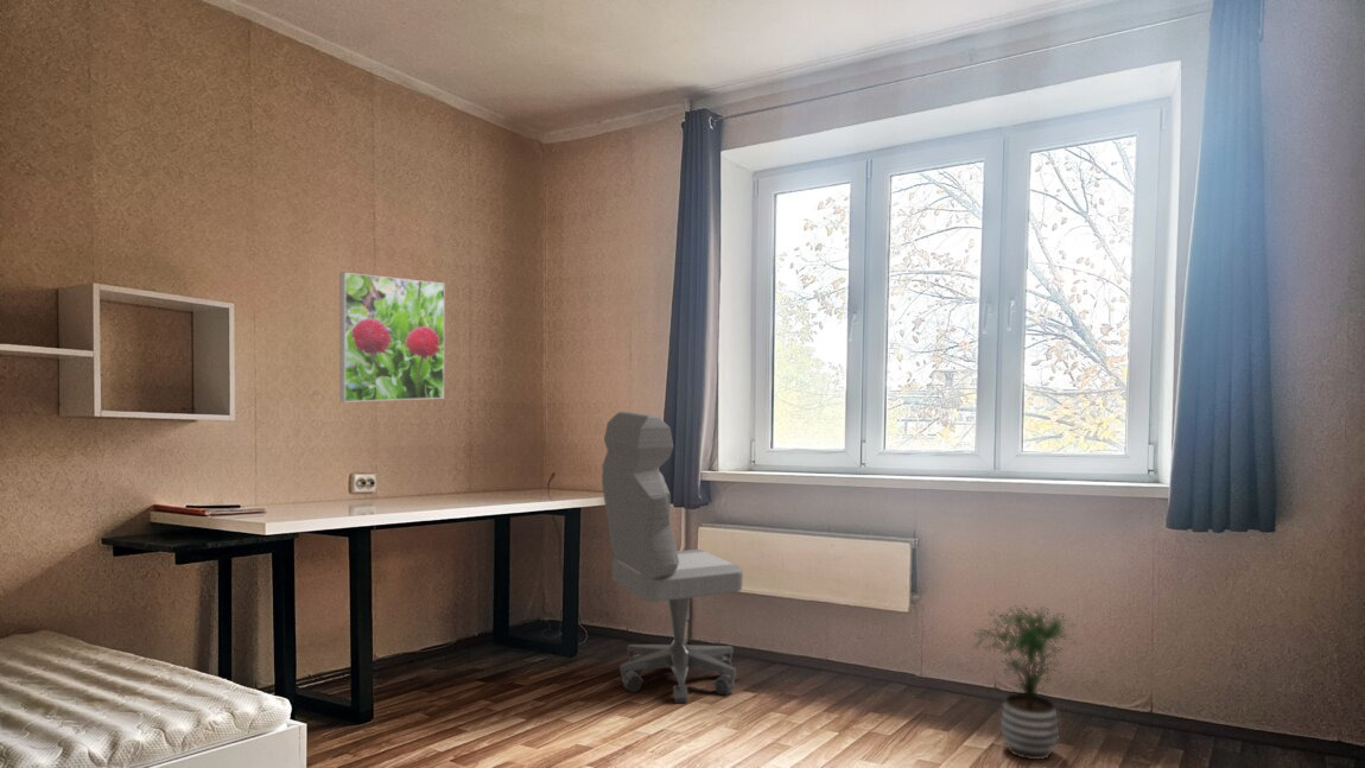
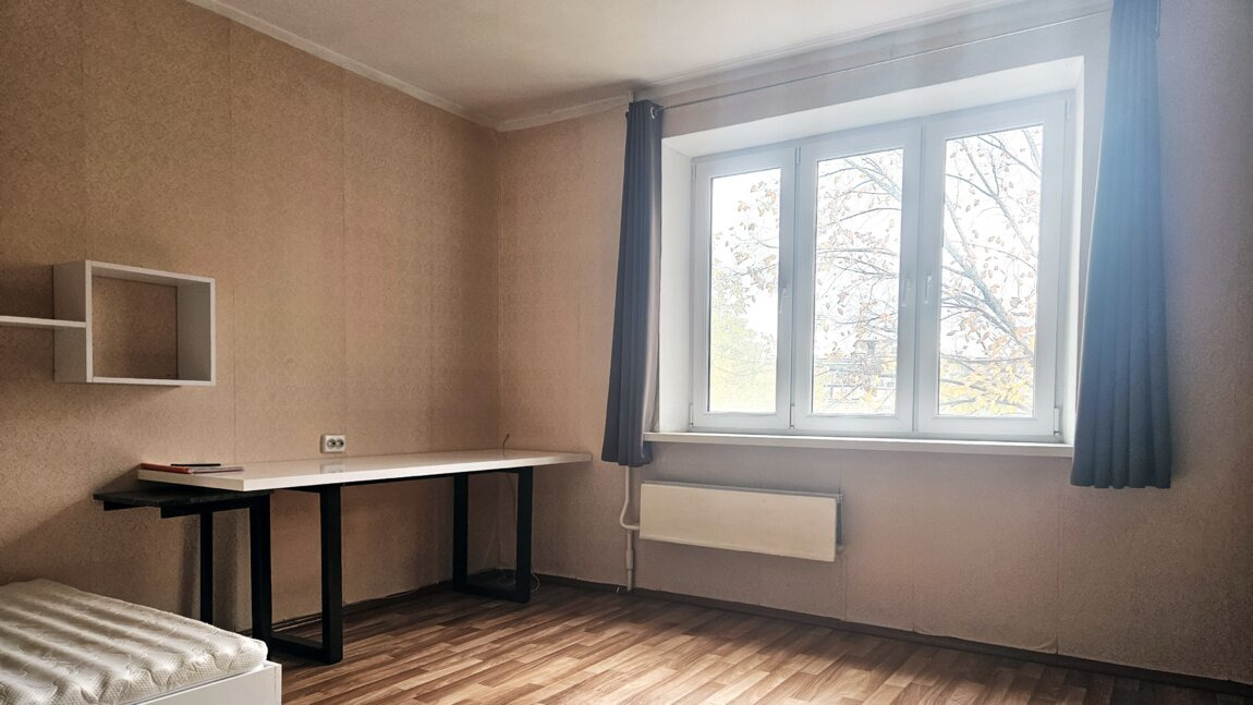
- potted plant [972,602,1086,761]
- office chair [601,411,744,704]
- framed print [338,272,445,404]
